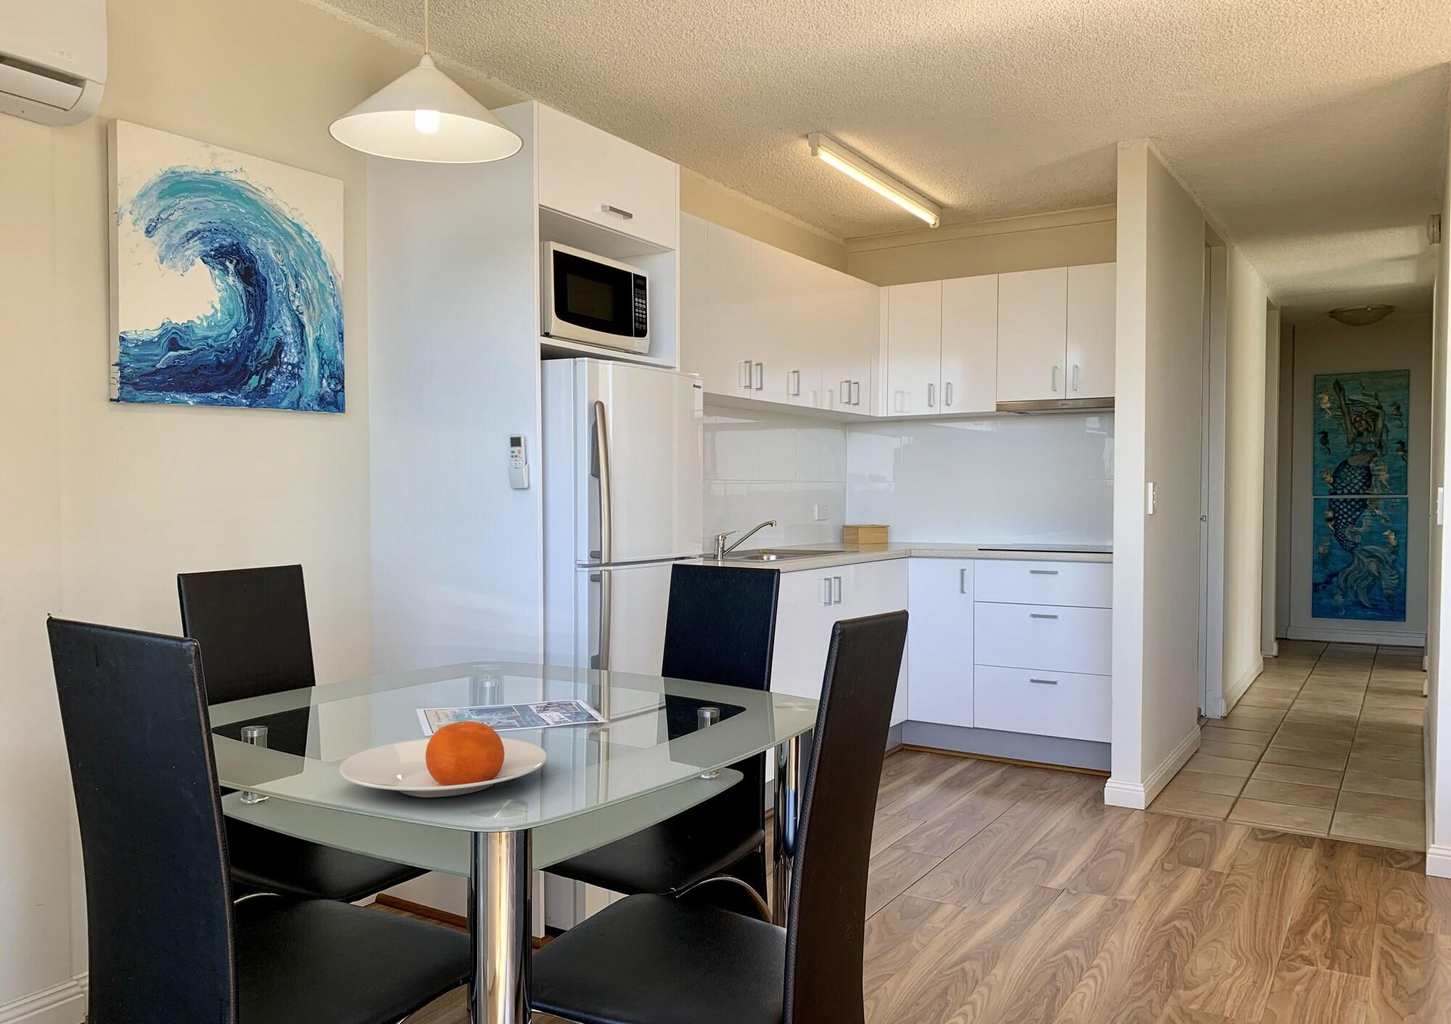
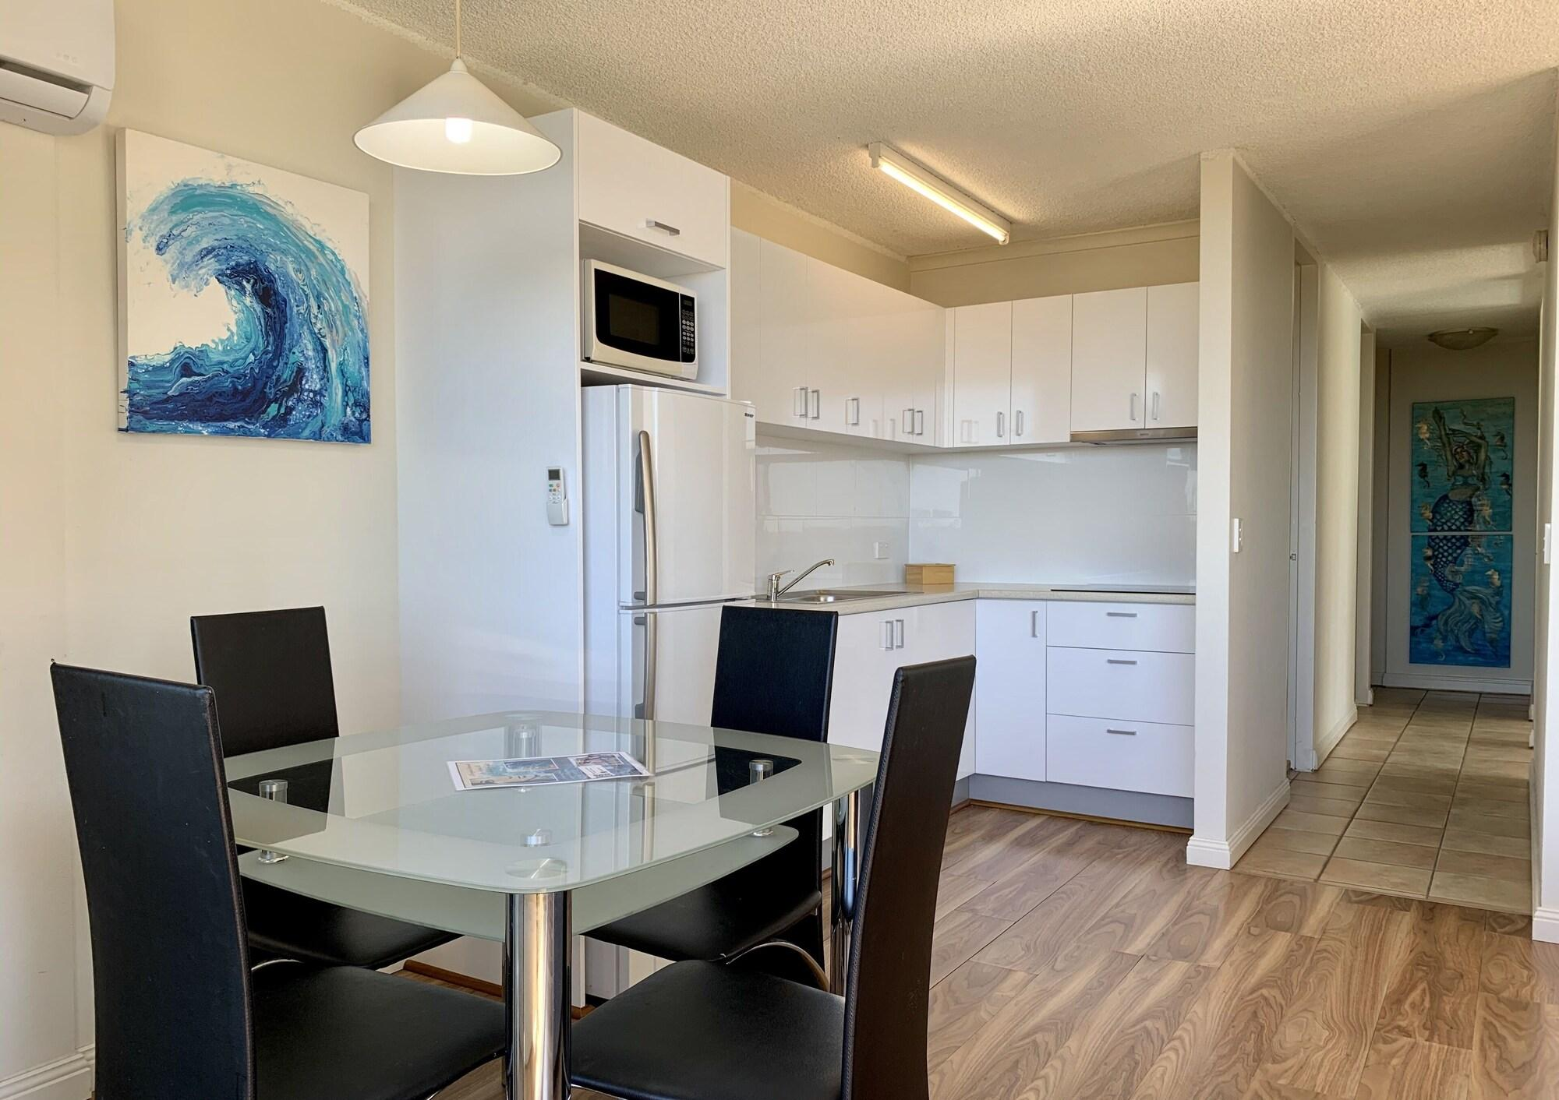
- plate [338,720,548,798]
